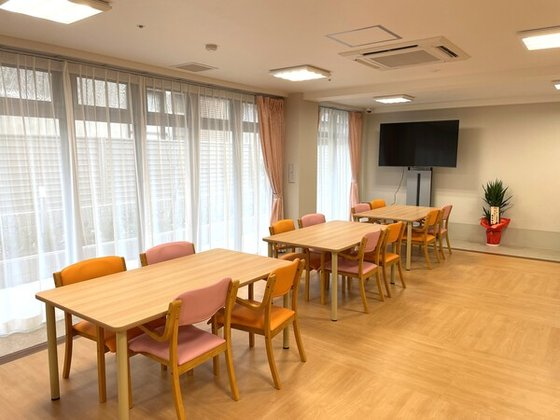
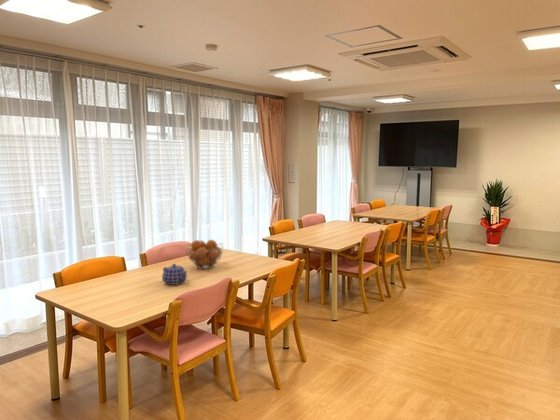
+ fruit basket [185,239,225,270]
+ teapot [161,263,188,286]
